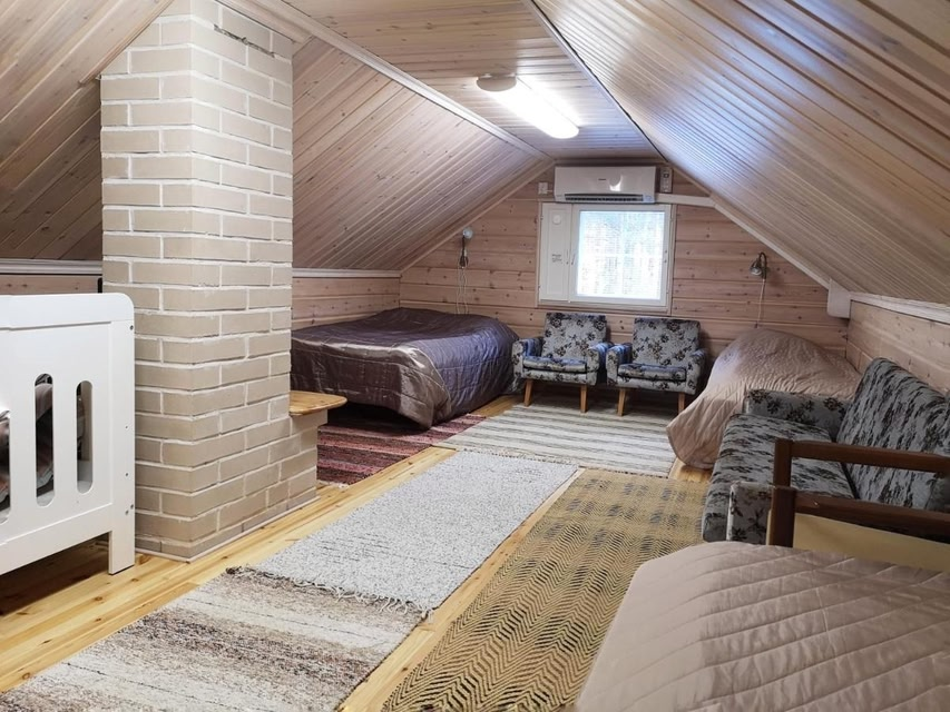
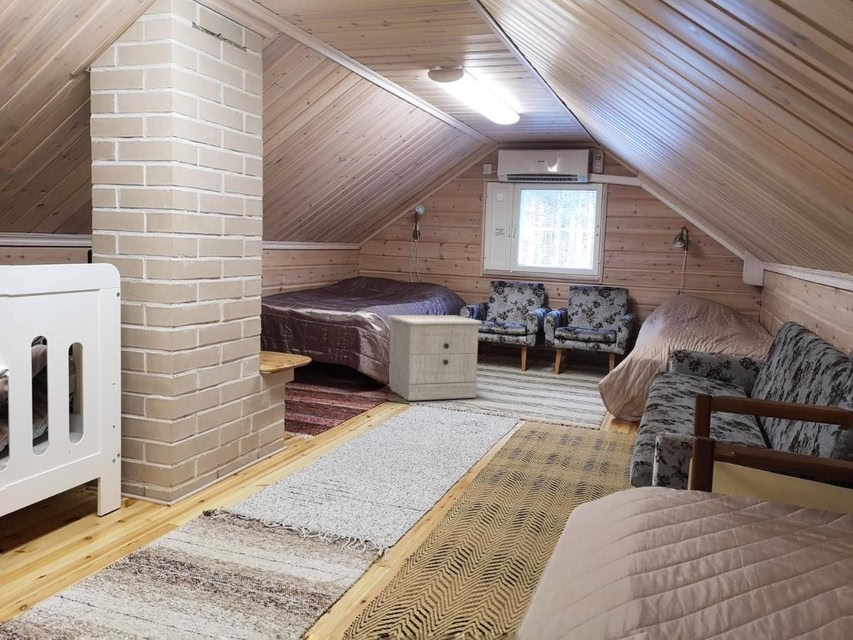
+ nightstand [387,314,483,402]
